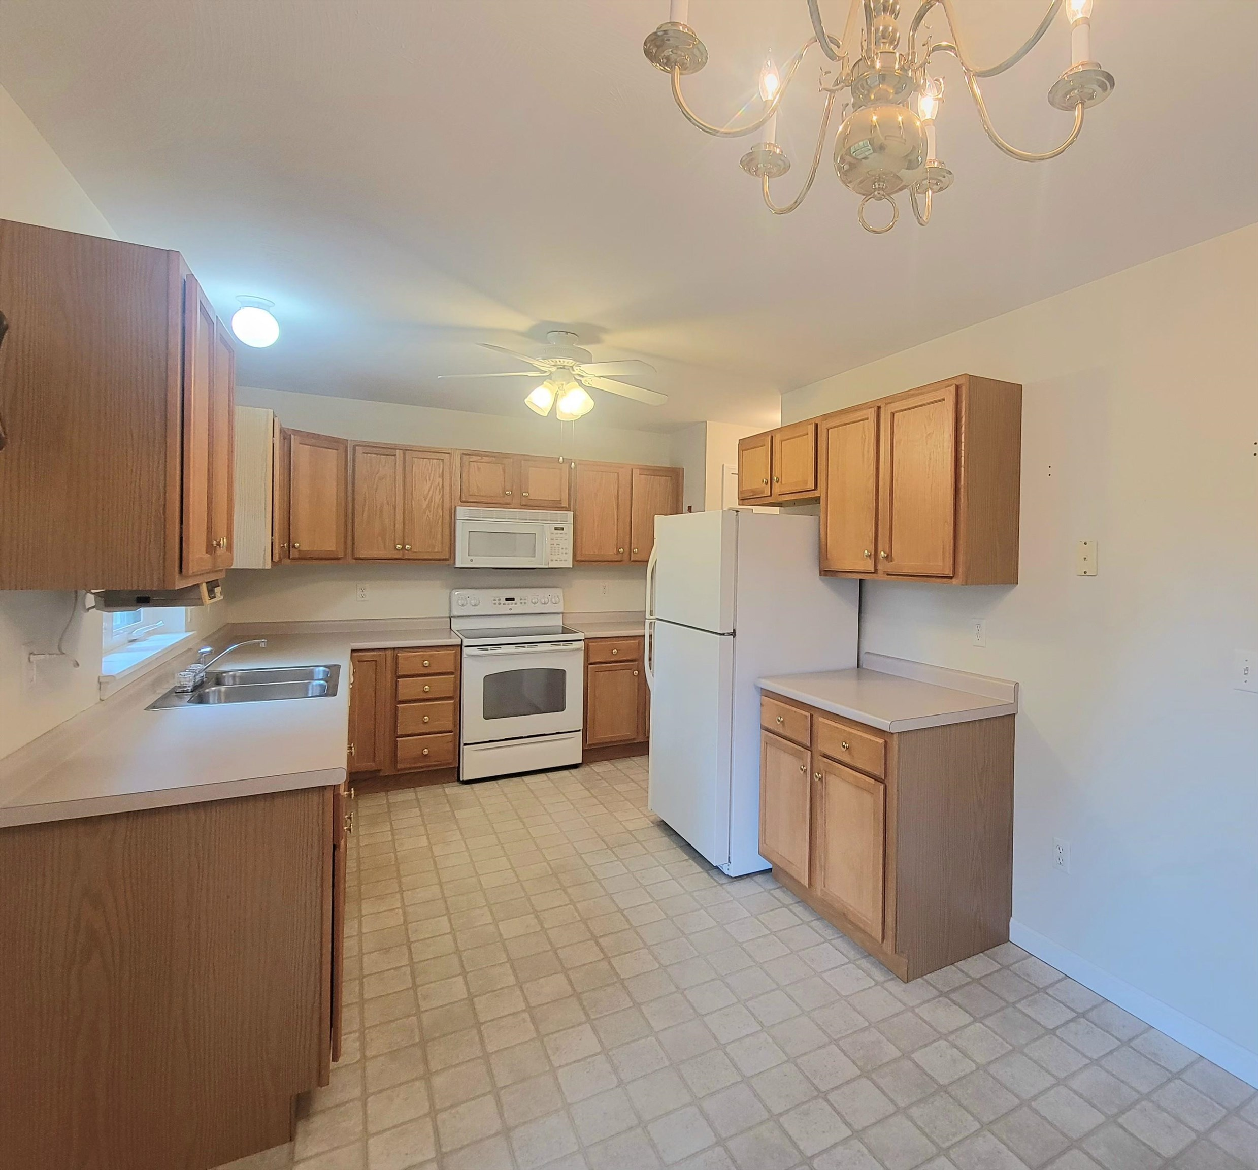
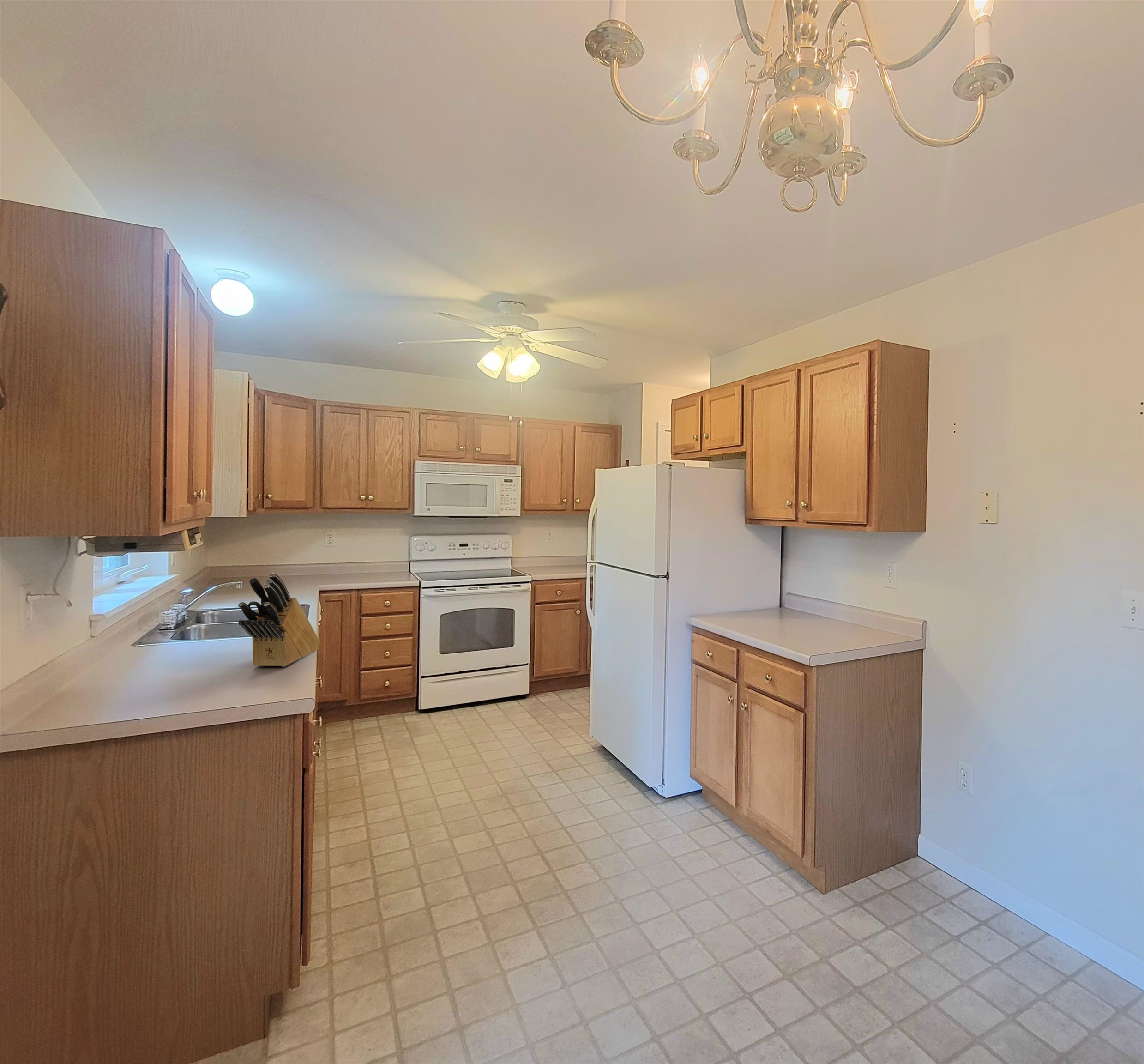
+ knife block [238,573,320,667]
